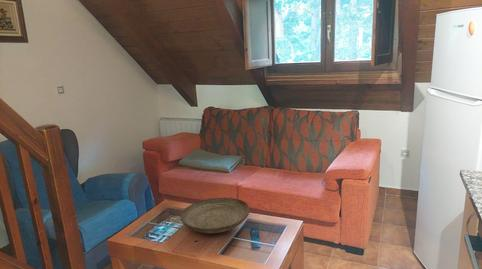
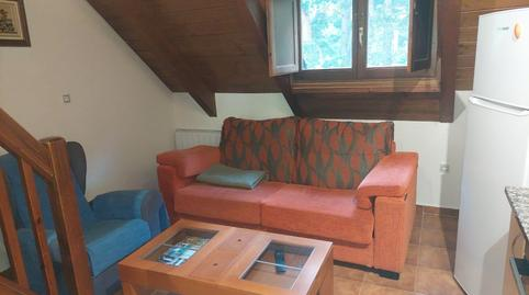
- decorative bowl [180,197,251,234]
